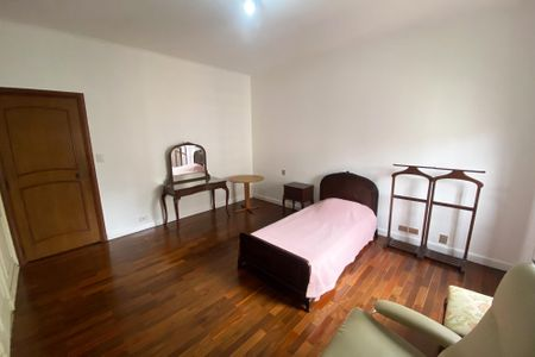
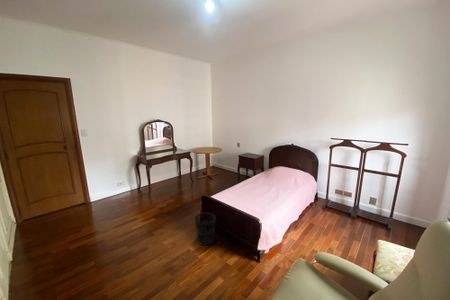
+ wastebasket [194,212,217,247]
